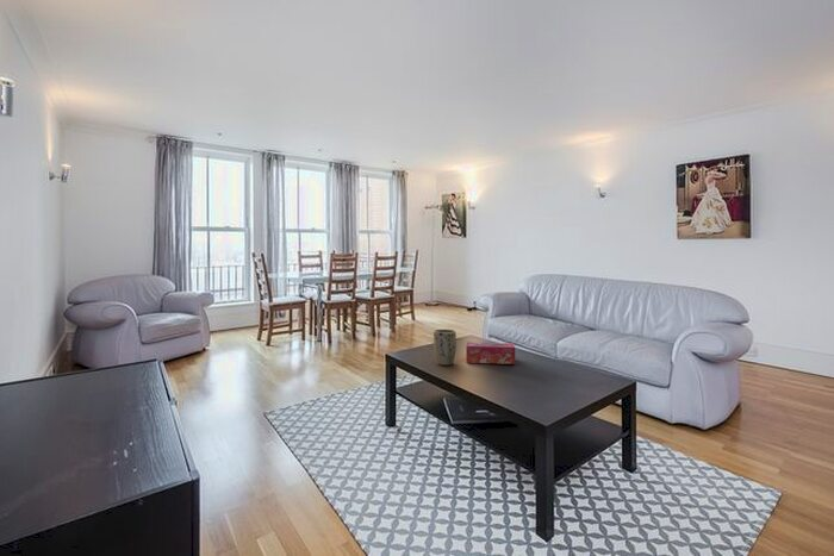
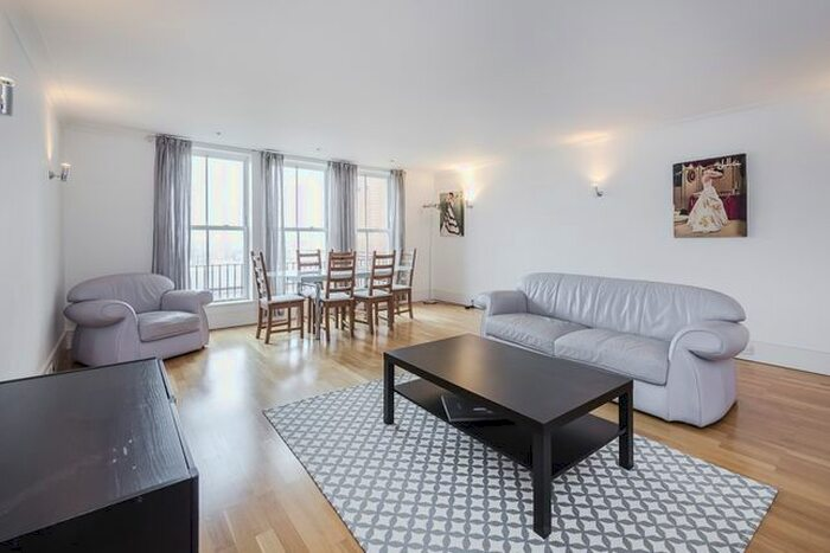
- tissue box [465,342,516,366]
- plant pot [432,329,458,367]
